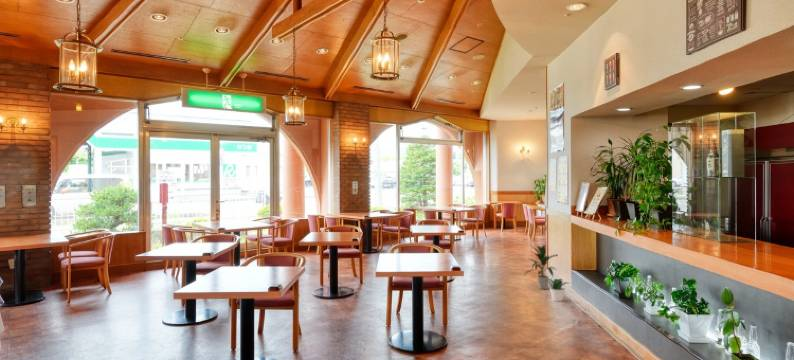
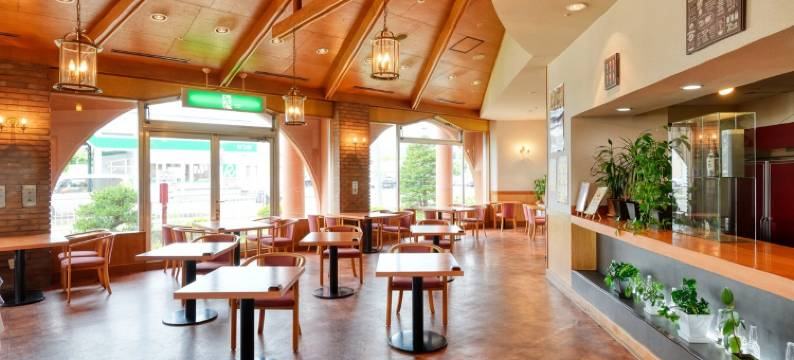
- indoor plant [522,243,557,290]
- potted plant [541,278,571,302]
